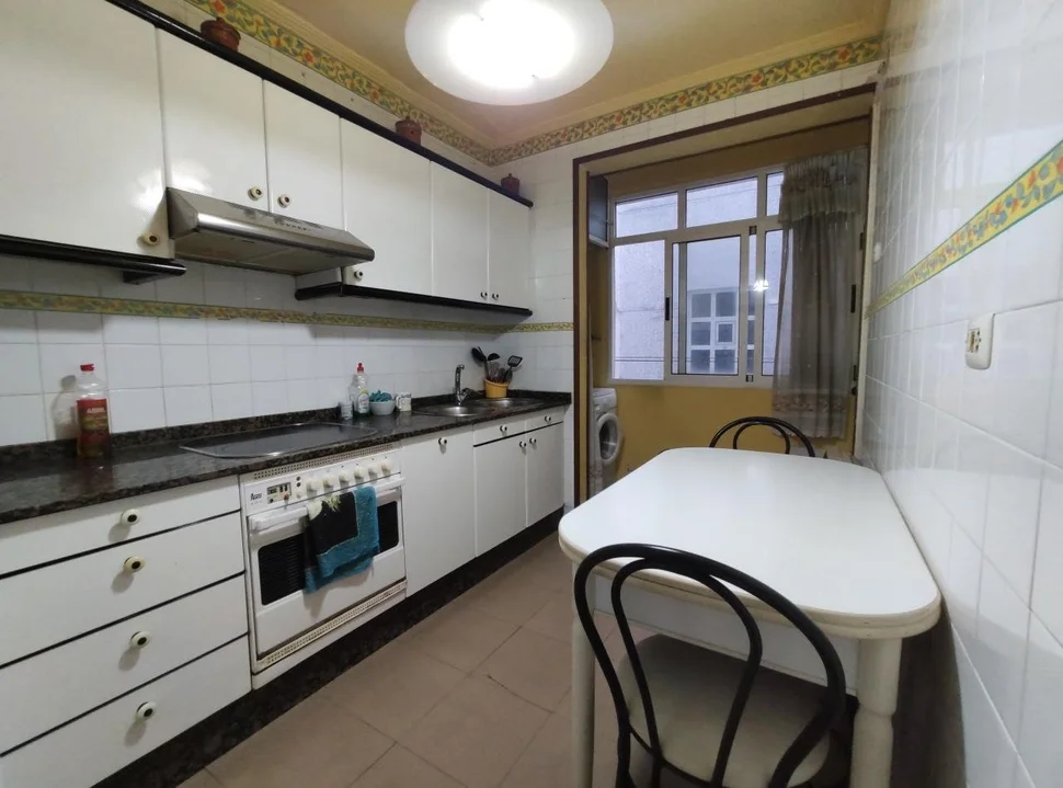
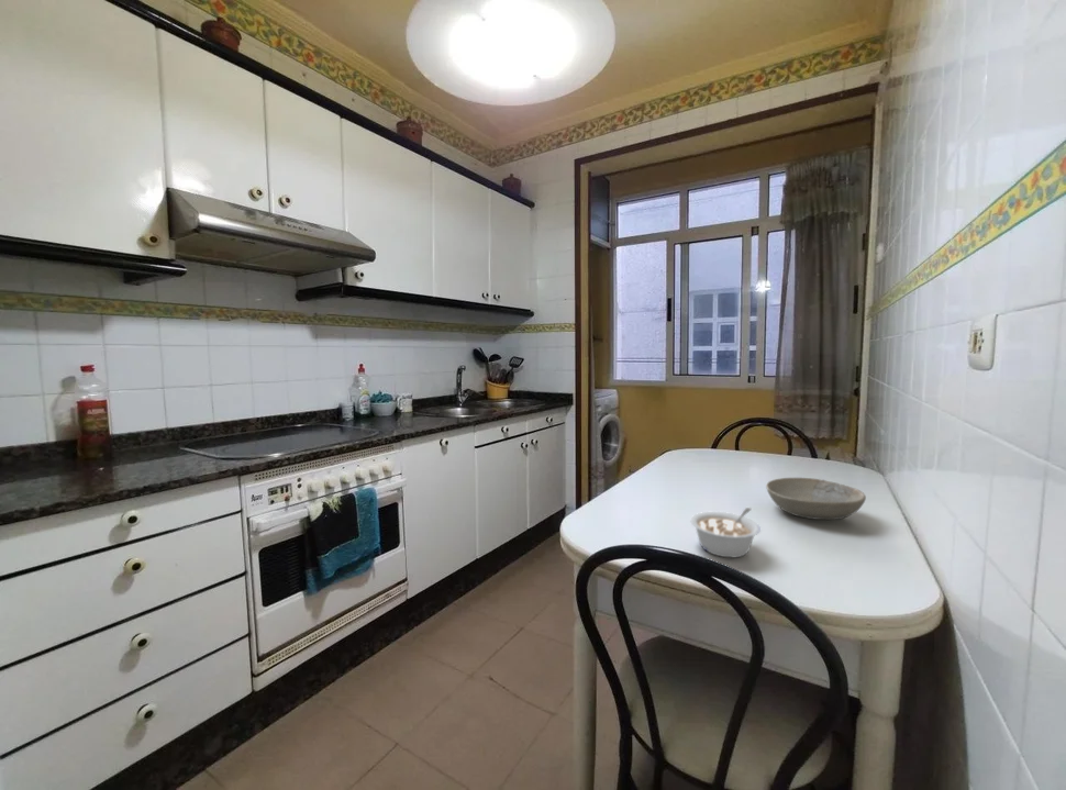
+ bowl [765,477,867,521]
+ legume [689,507,762,558]
